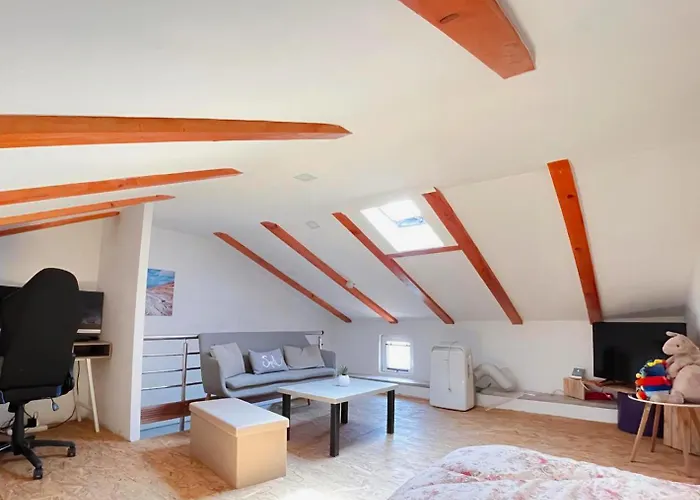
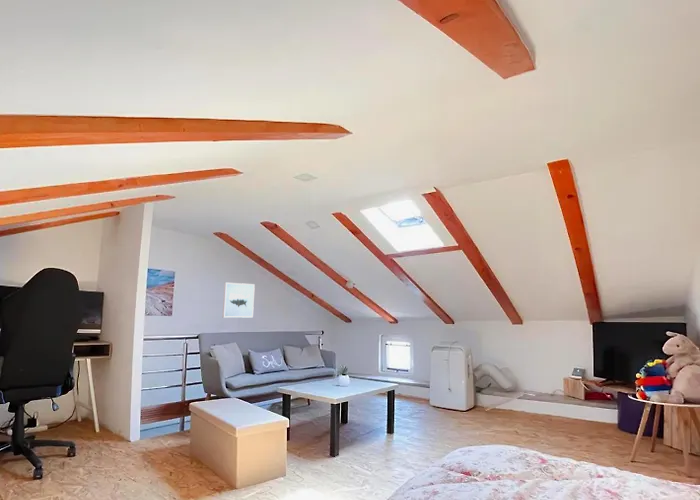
+ wall art [221,282,256,319]
